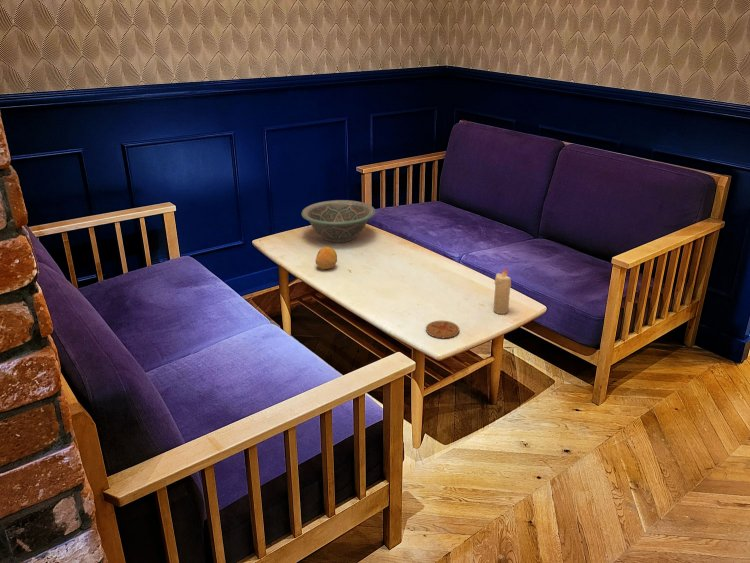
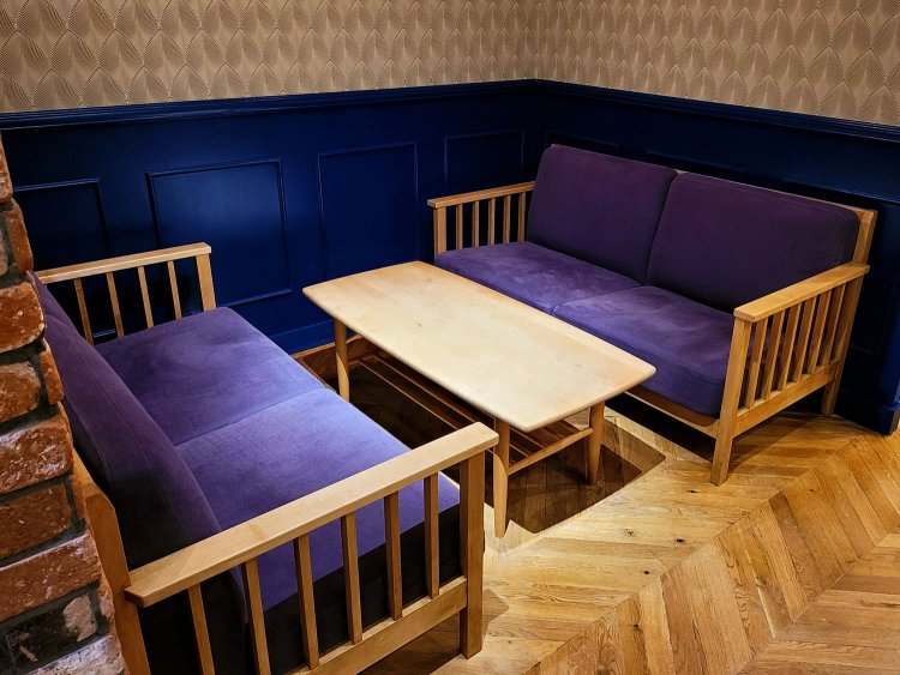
- fruit [314,246,338,270]
- candle [493,267,512,315]
- decorative bowl [301,199,376,244]
- coaster [425,320,460,339]
